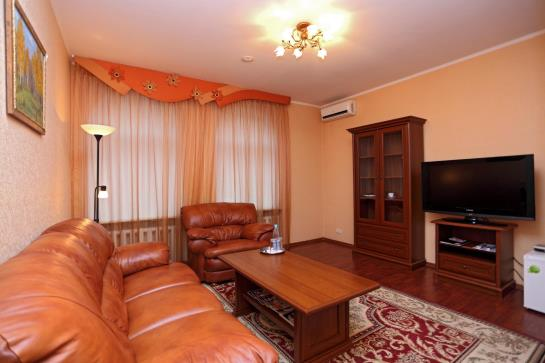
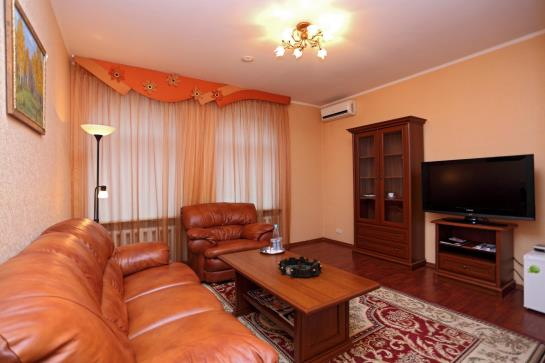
+ decorative bowl [277,255,323,278]
